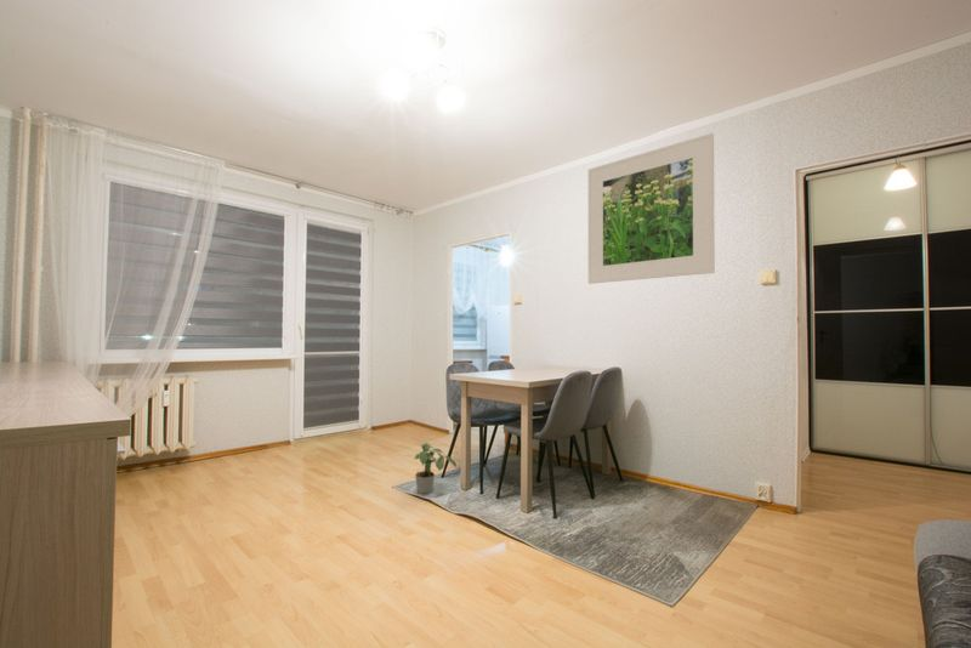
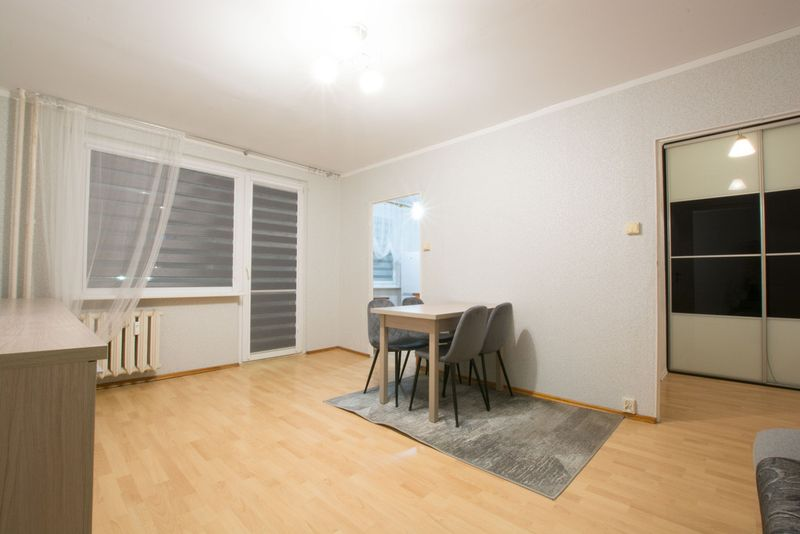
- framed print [587,132,716,285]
- potted plant [414,442,458,495]
